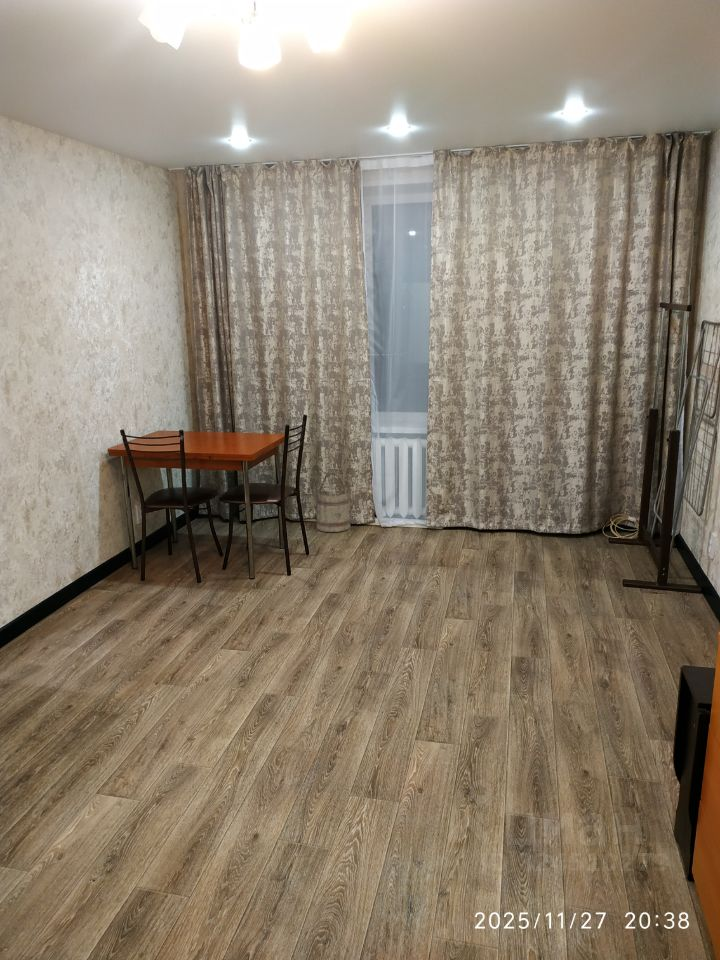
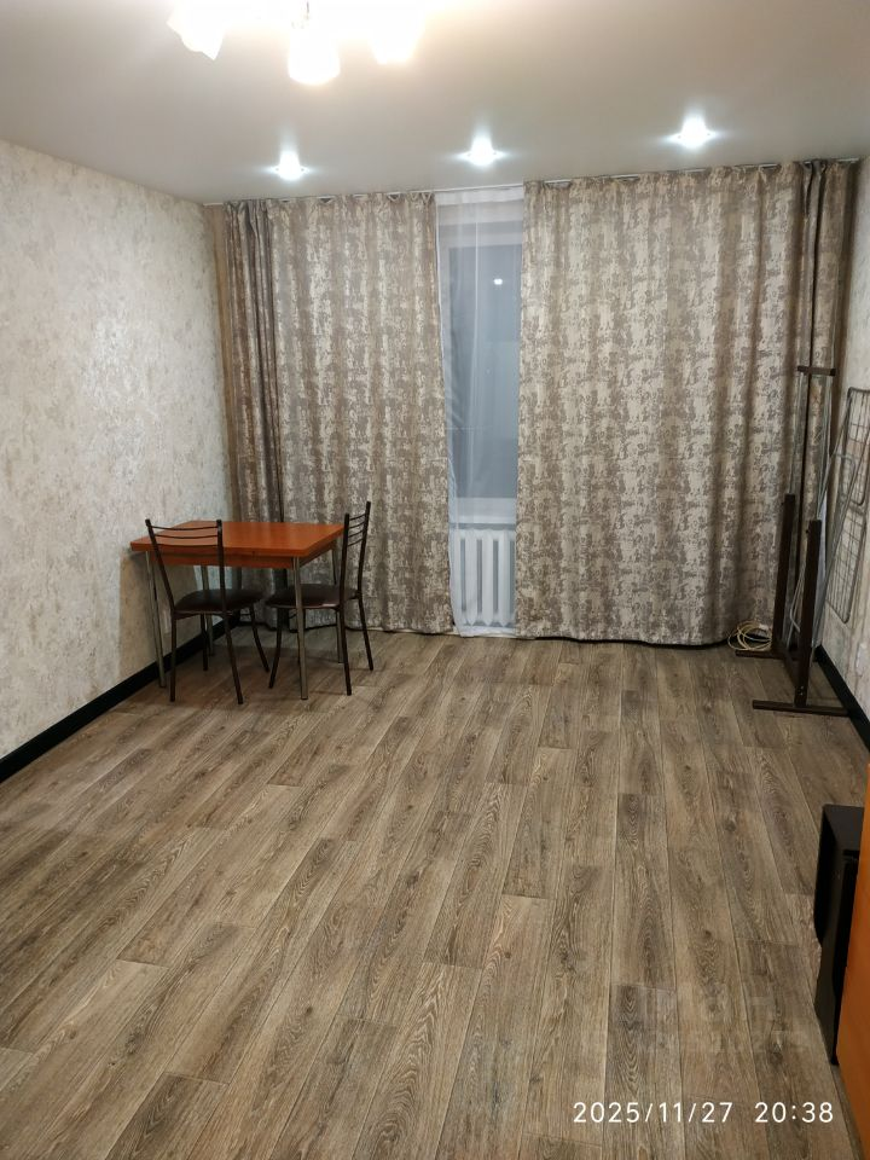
- bucket [314,472,352,533]
